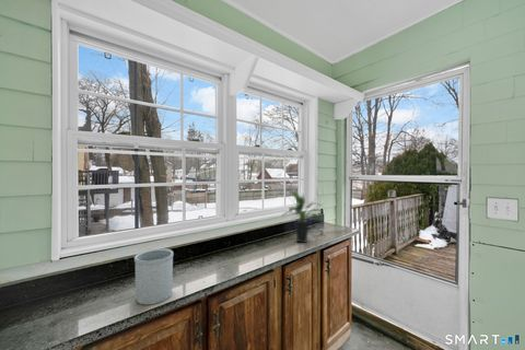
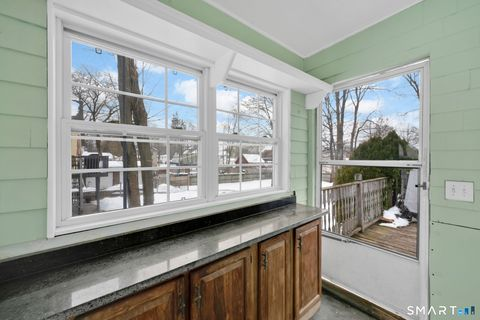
- potted plant [281,190,323,244]
- utensil holder [133,247,175,305]
